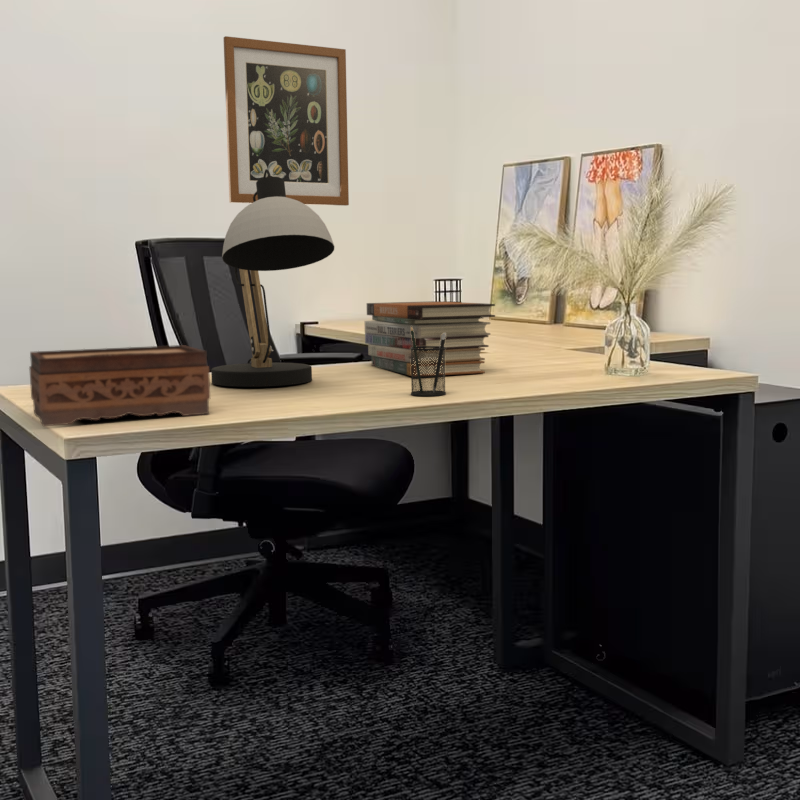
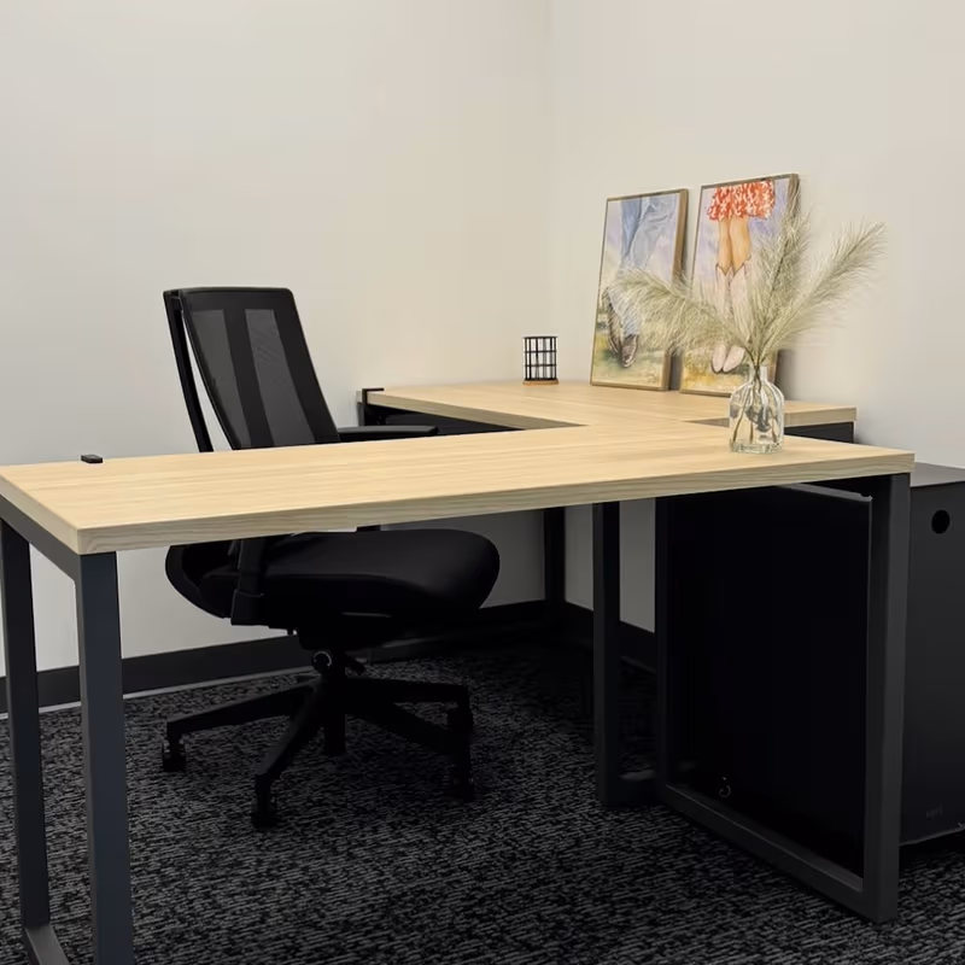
- tissue box [28,344,211,427]
- desk lamp [210,169,335,388]
- book stack [364,300,496,377]
- wall art [223,35,350,207]
- pencil holder [410,326,447,397]
